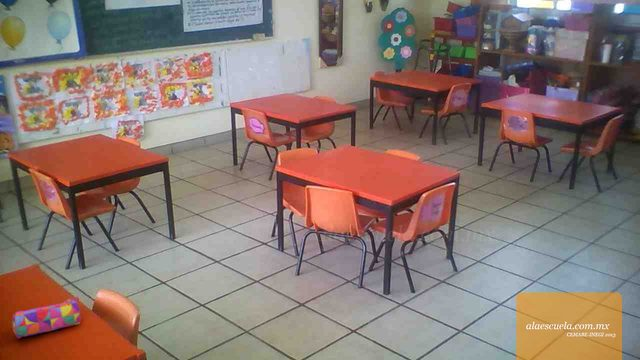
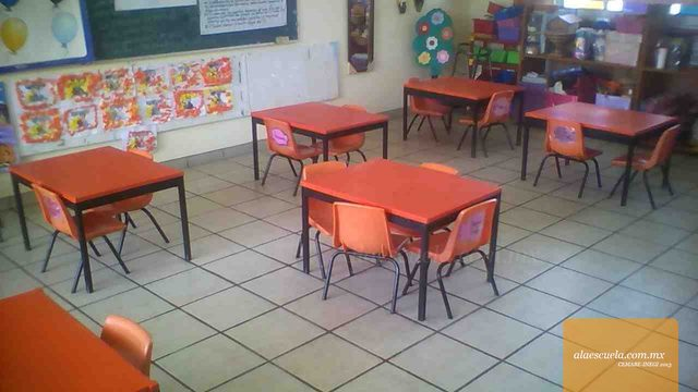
- pencil case [12,295,81,339]
